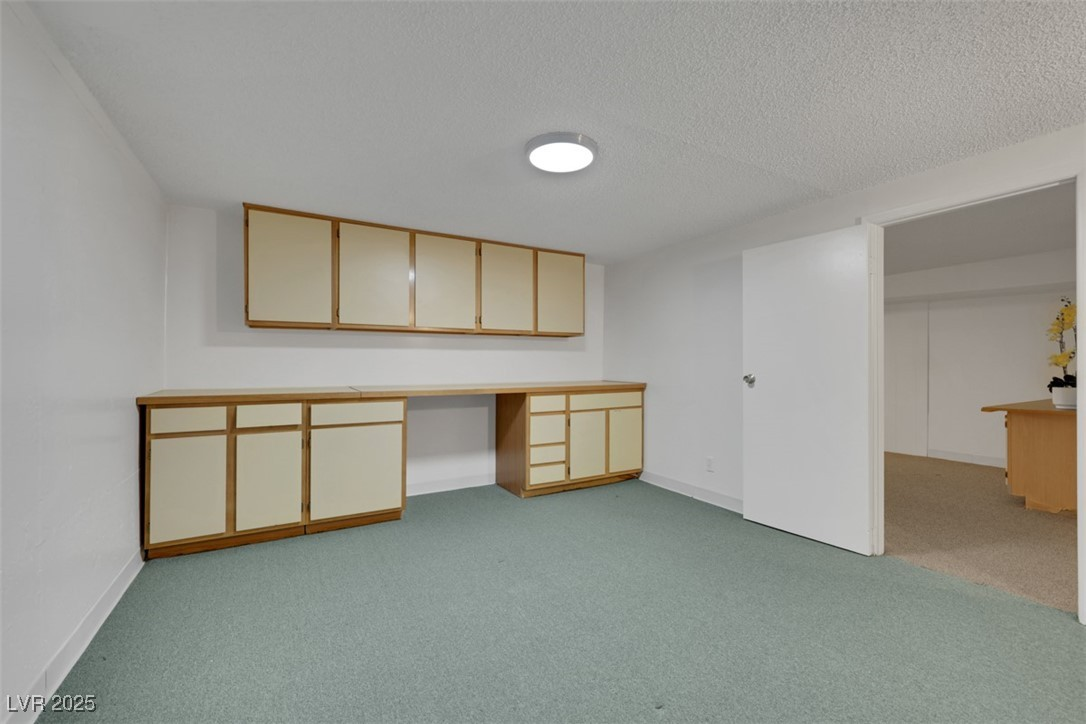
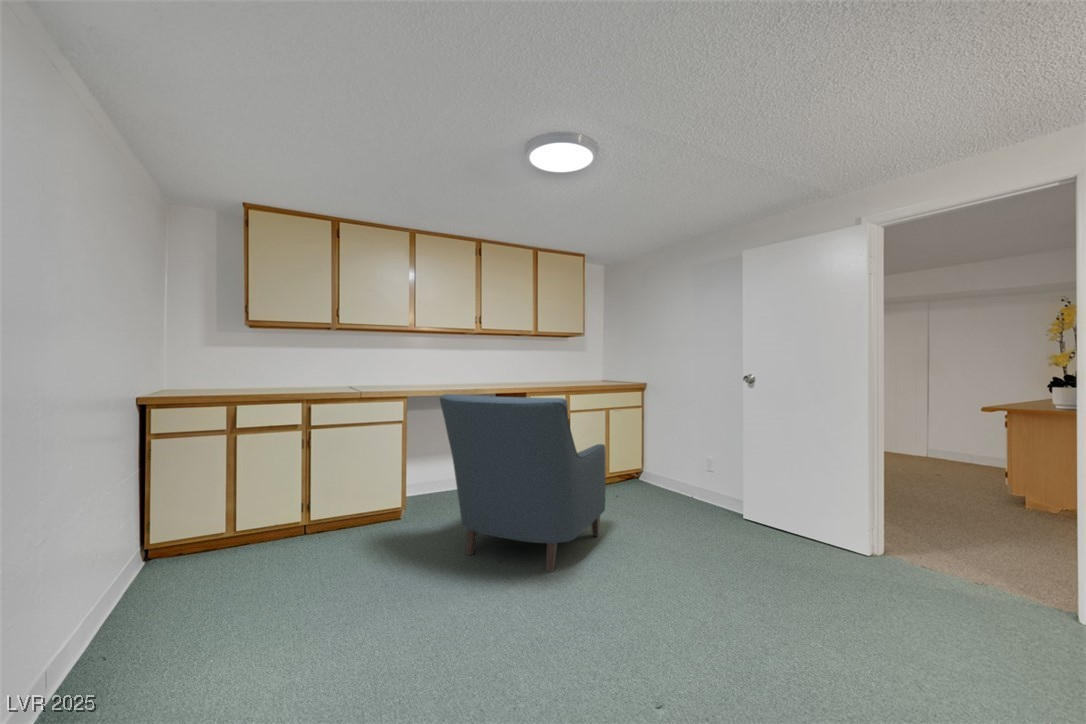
+ chair [439,393,607,573]
